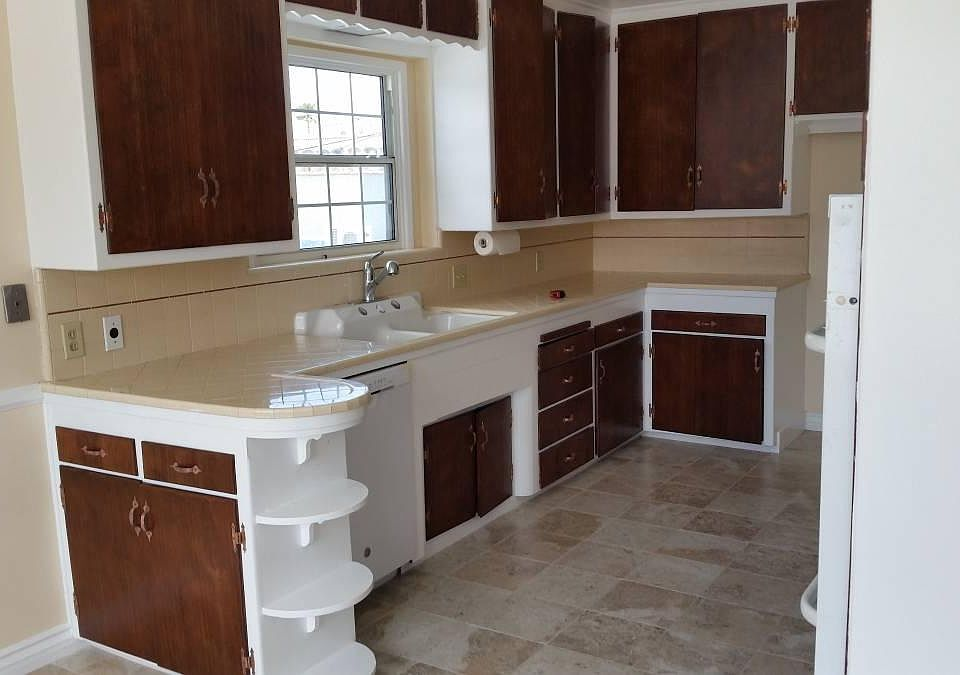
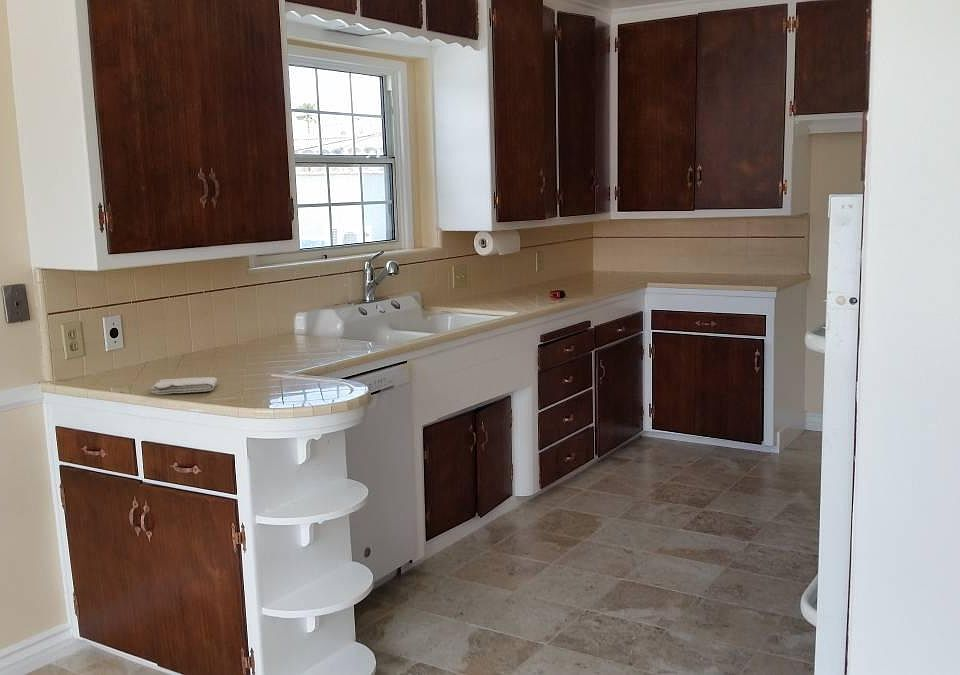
+ washcloth [150,376,218,395]
